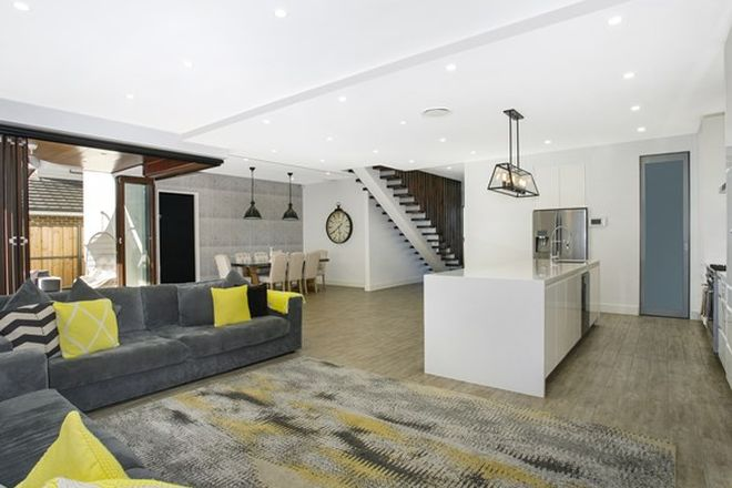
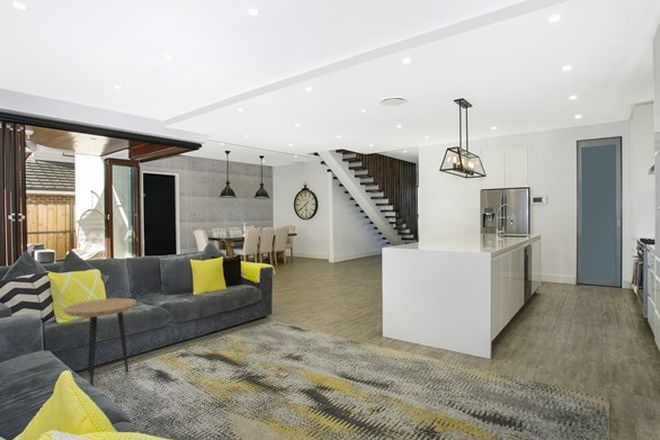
+ side table [63,297,137,387]
